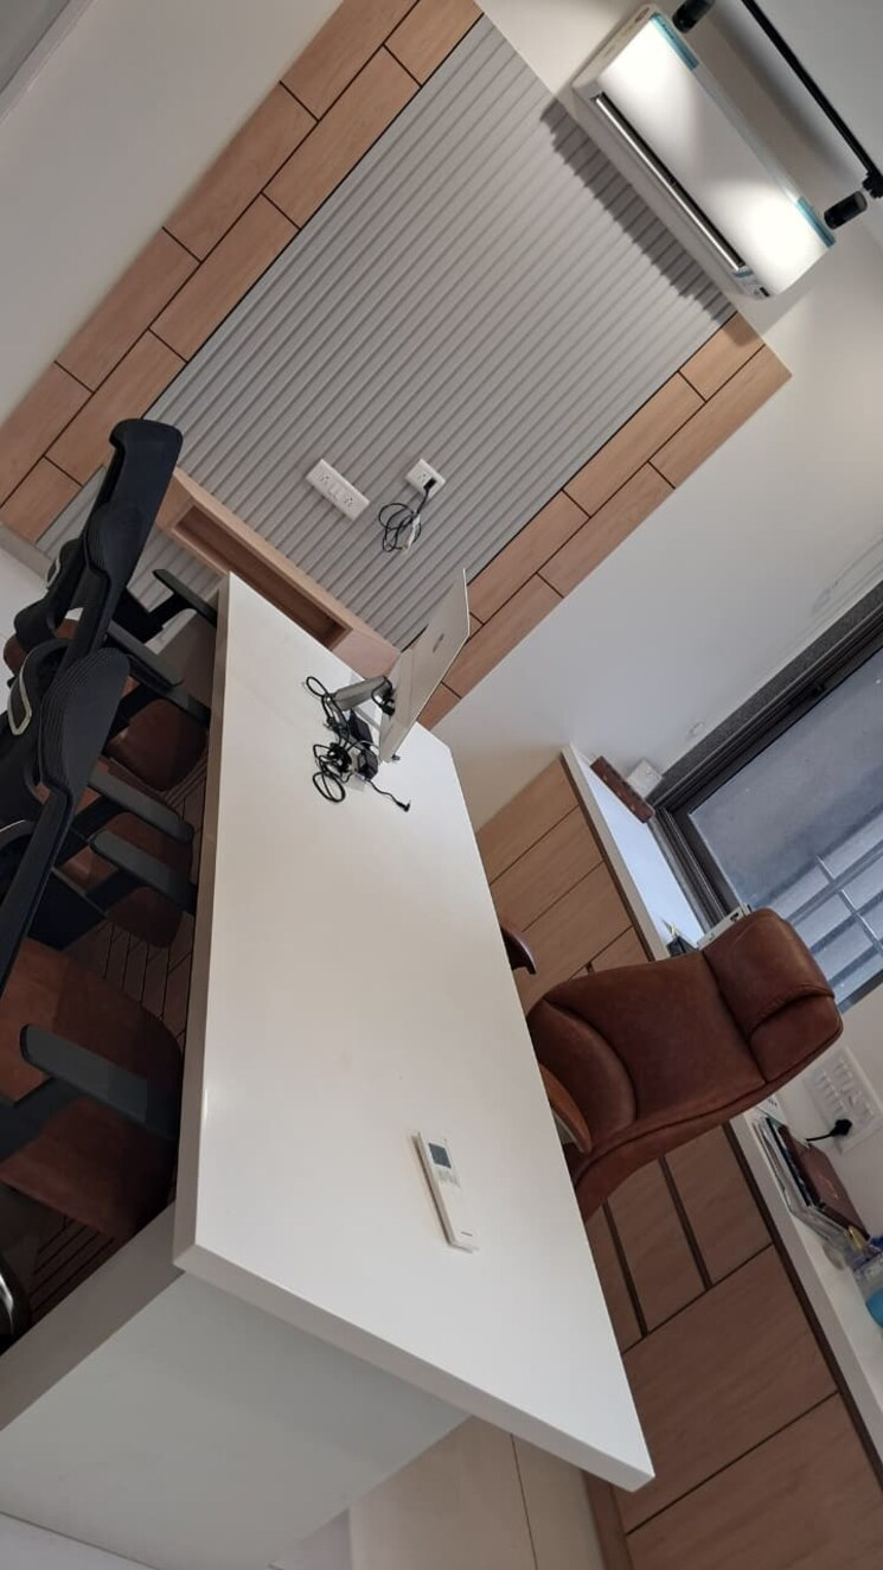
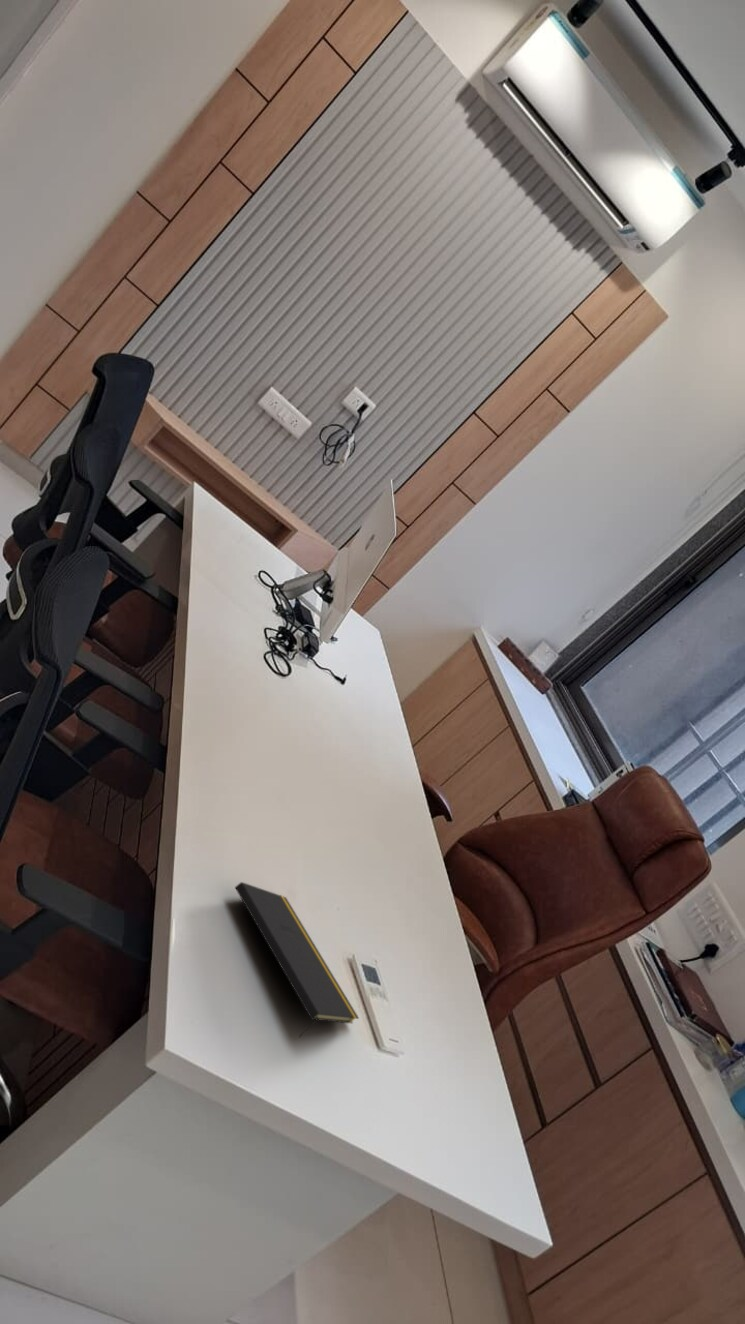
+ notepad [234,881,360,1039]
